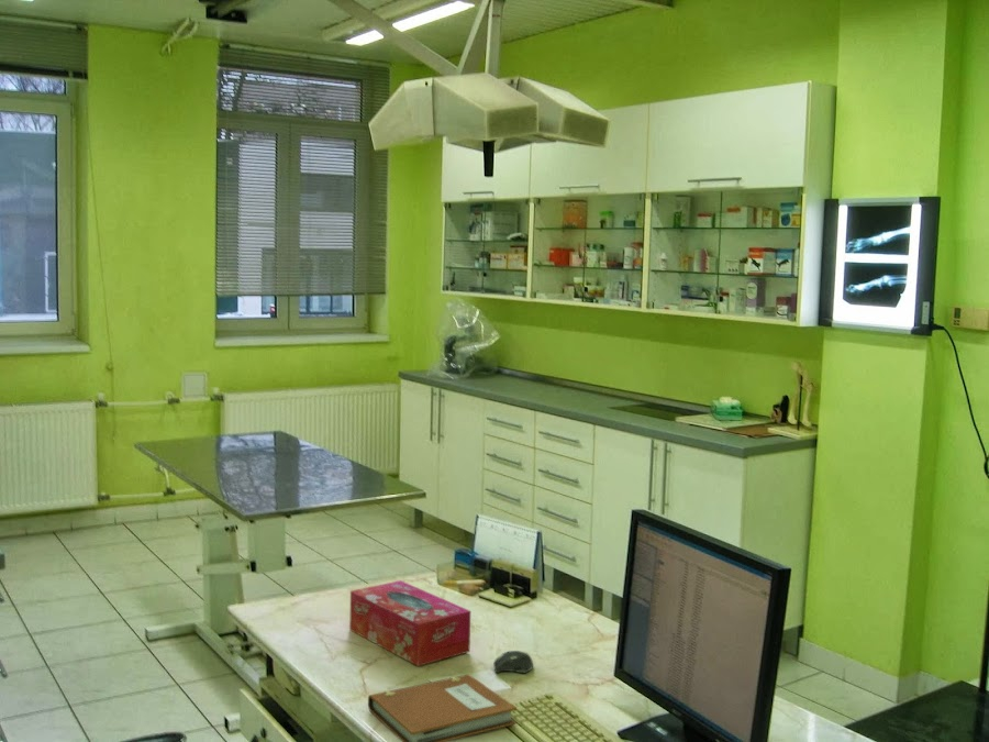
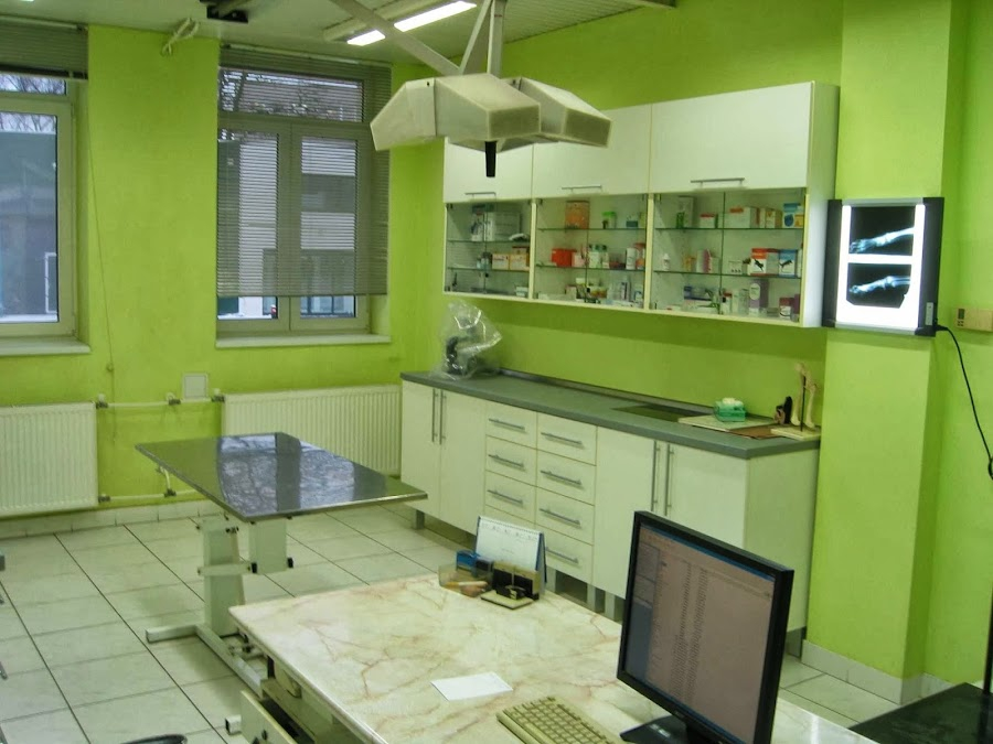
- computer mouse [492,650,534,674]
- notebook [367,674,518,742]
- tissue box [348,579,471,667]
